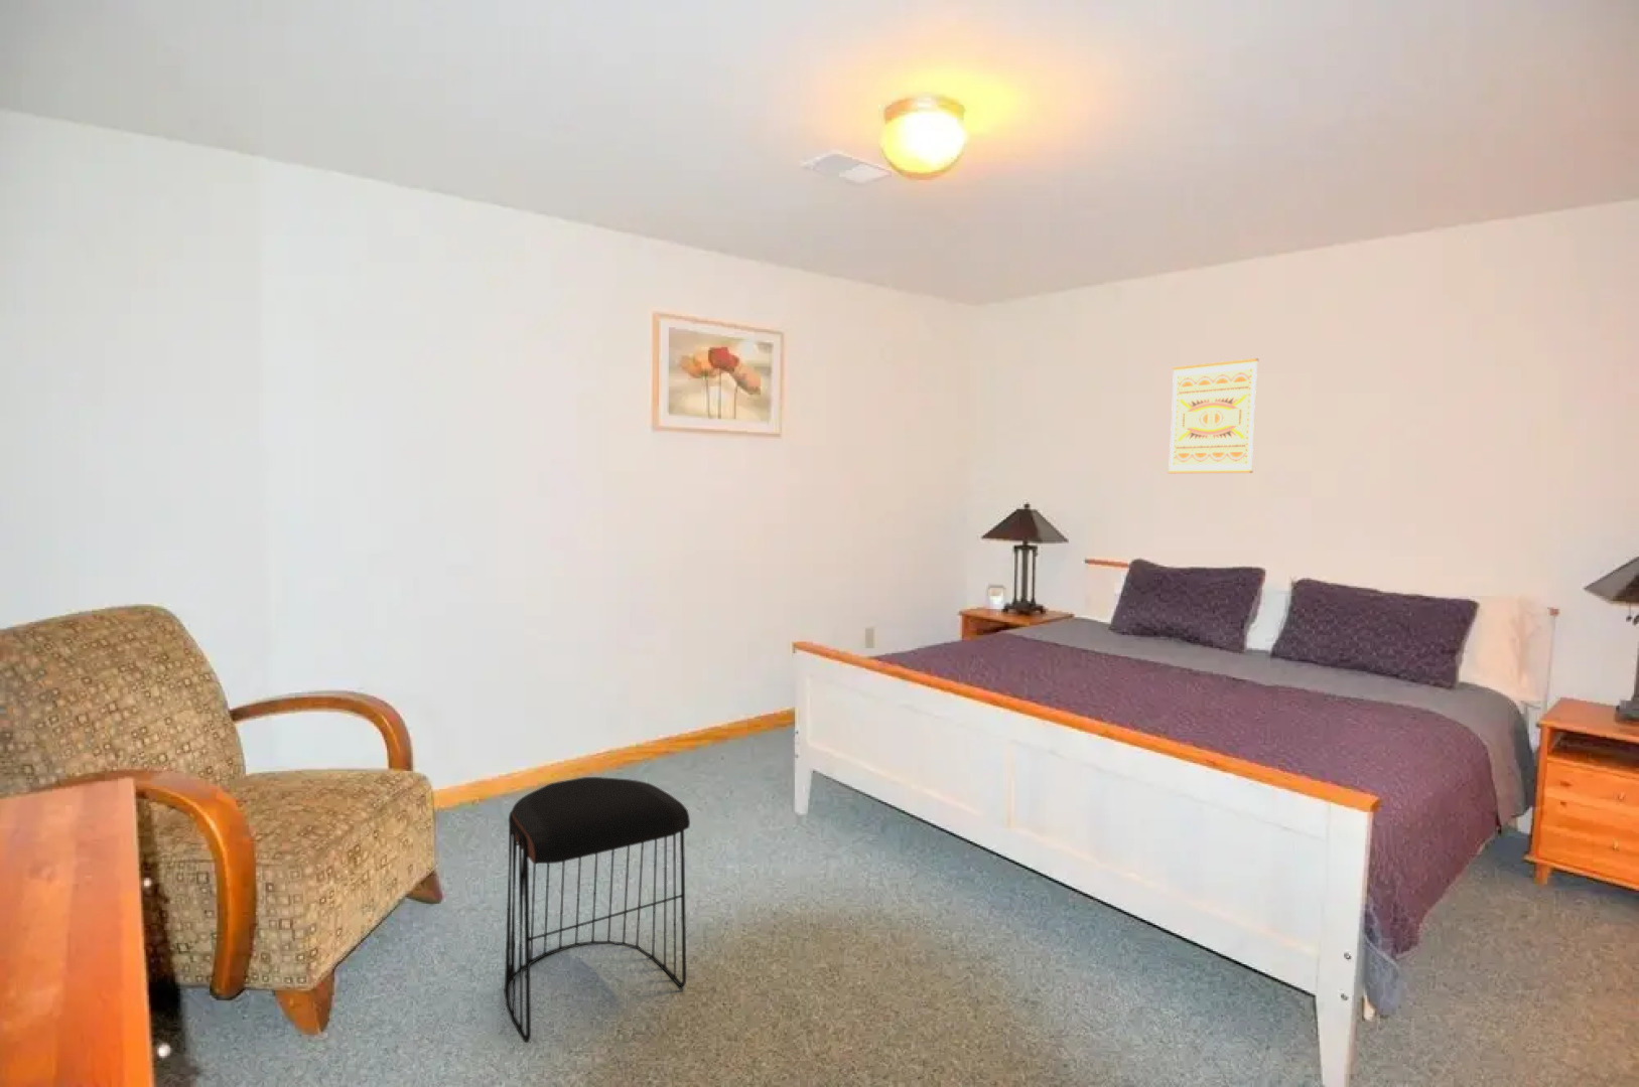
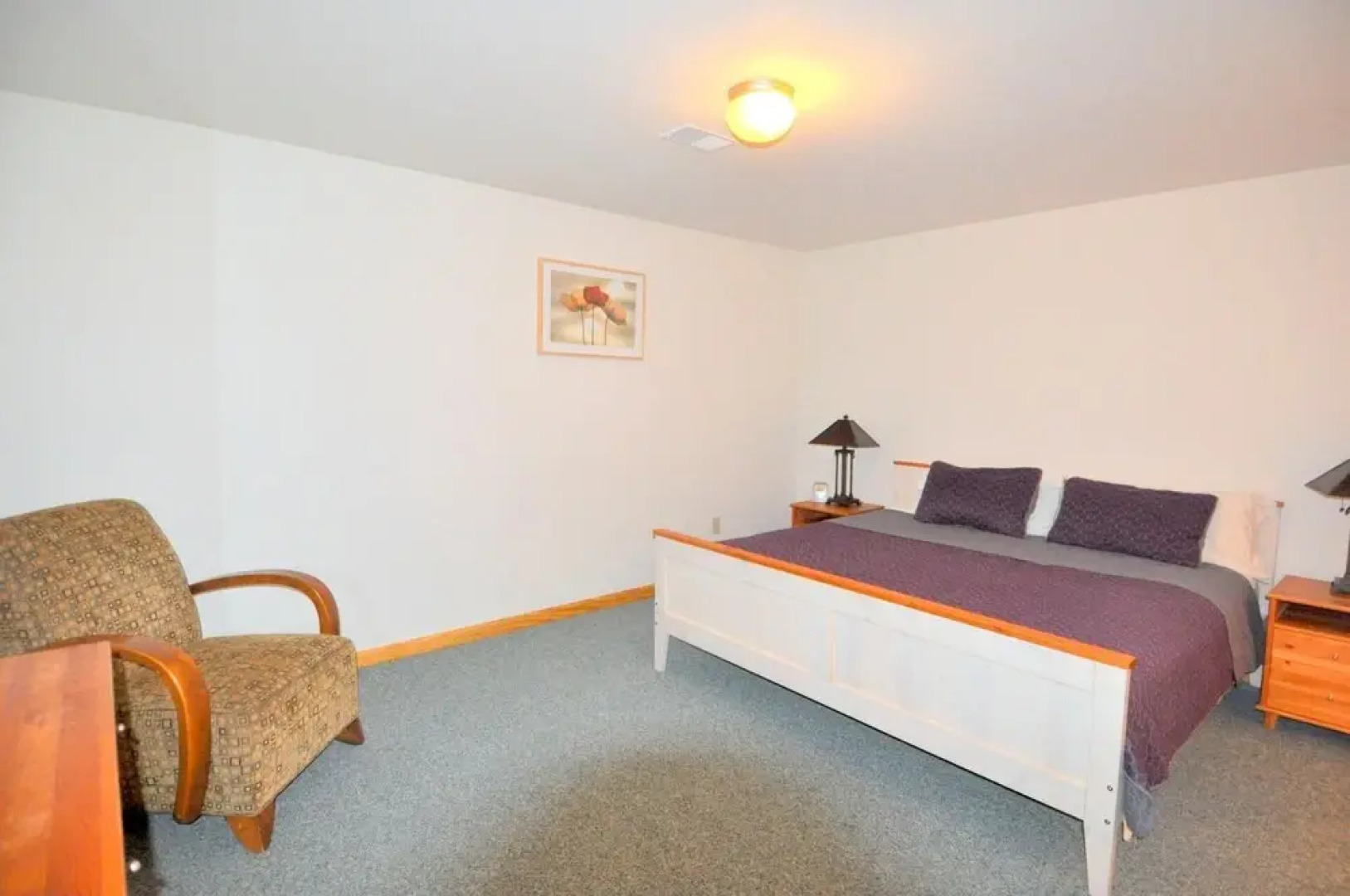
- wall art [1167,358,1259,474]
- stool [503,776,691,1043]
